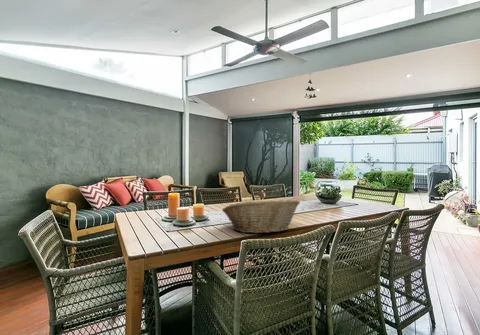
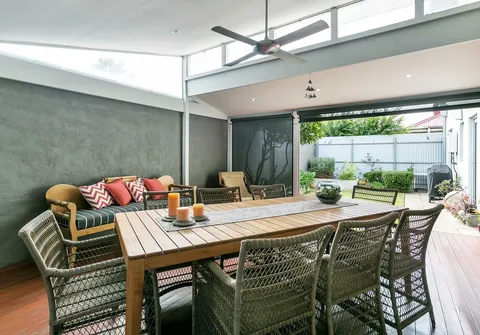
- fruit basket [221,198,301,234]
